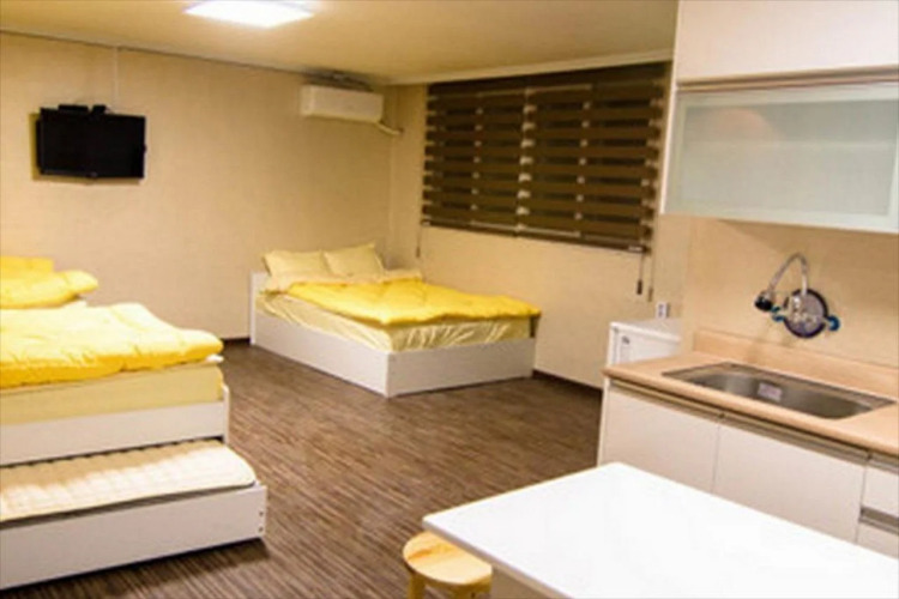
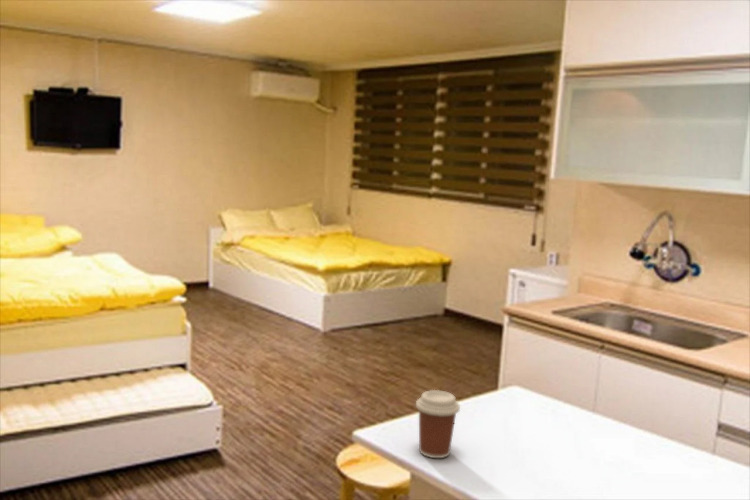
+ coffee cup [415,389,461,459]
